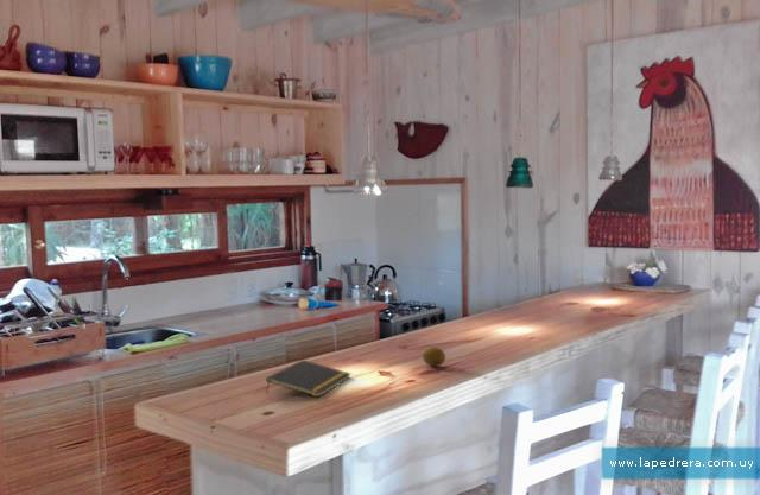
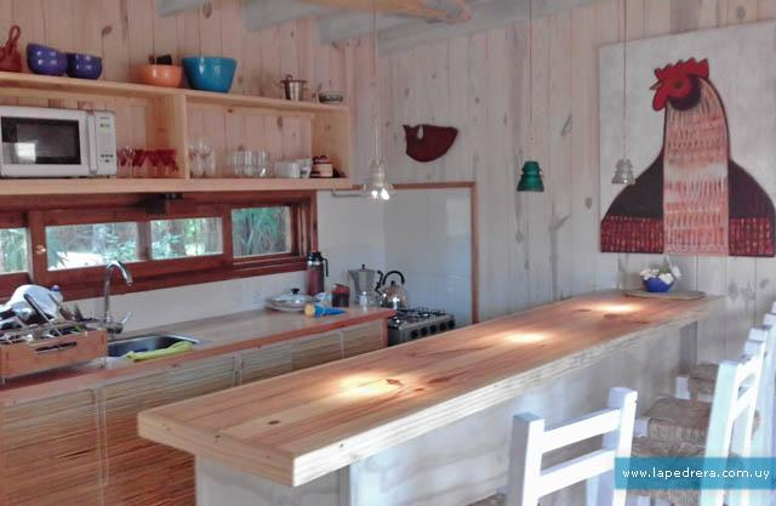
- fruit [422,345,446,368]
- notepad [265,358,353,398]
